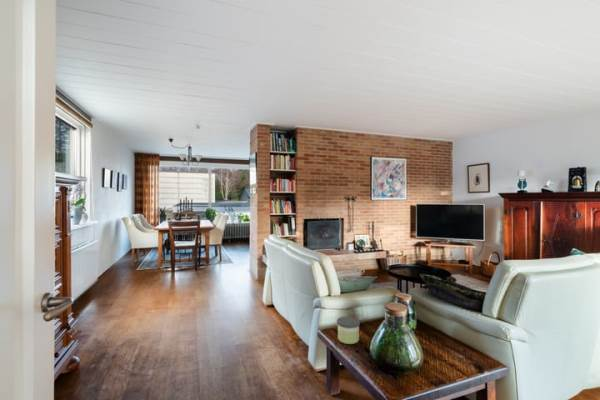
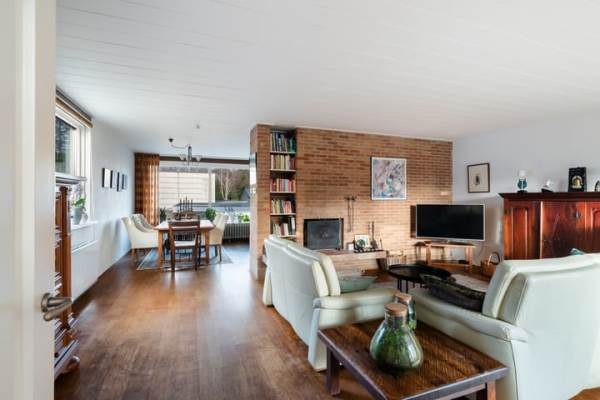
- candle [336,316,361,345]
